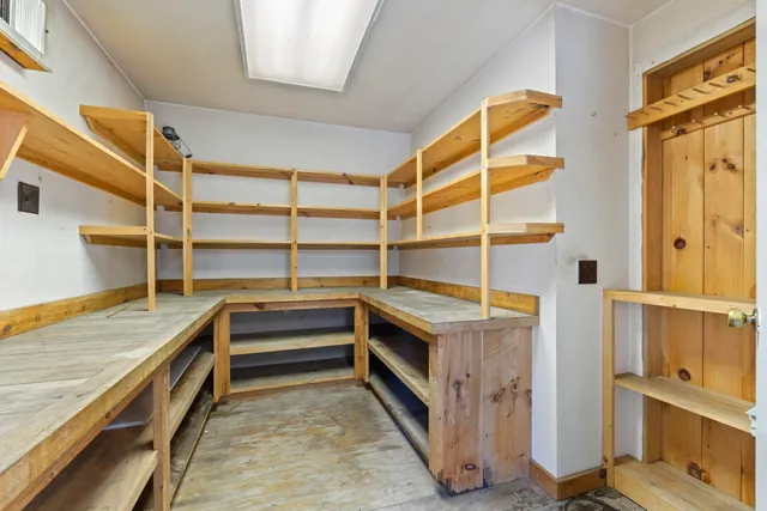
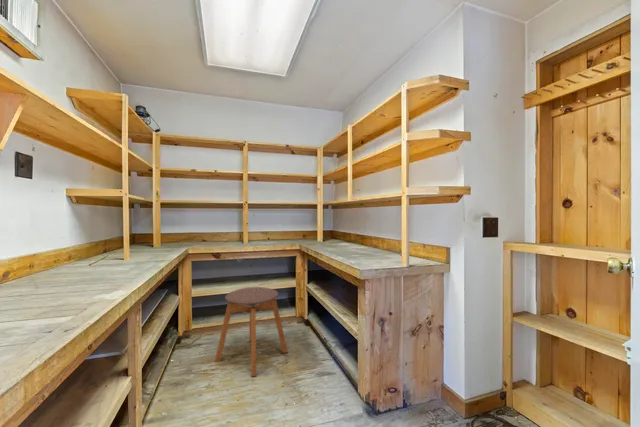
+ stool [214,286,289,378]
